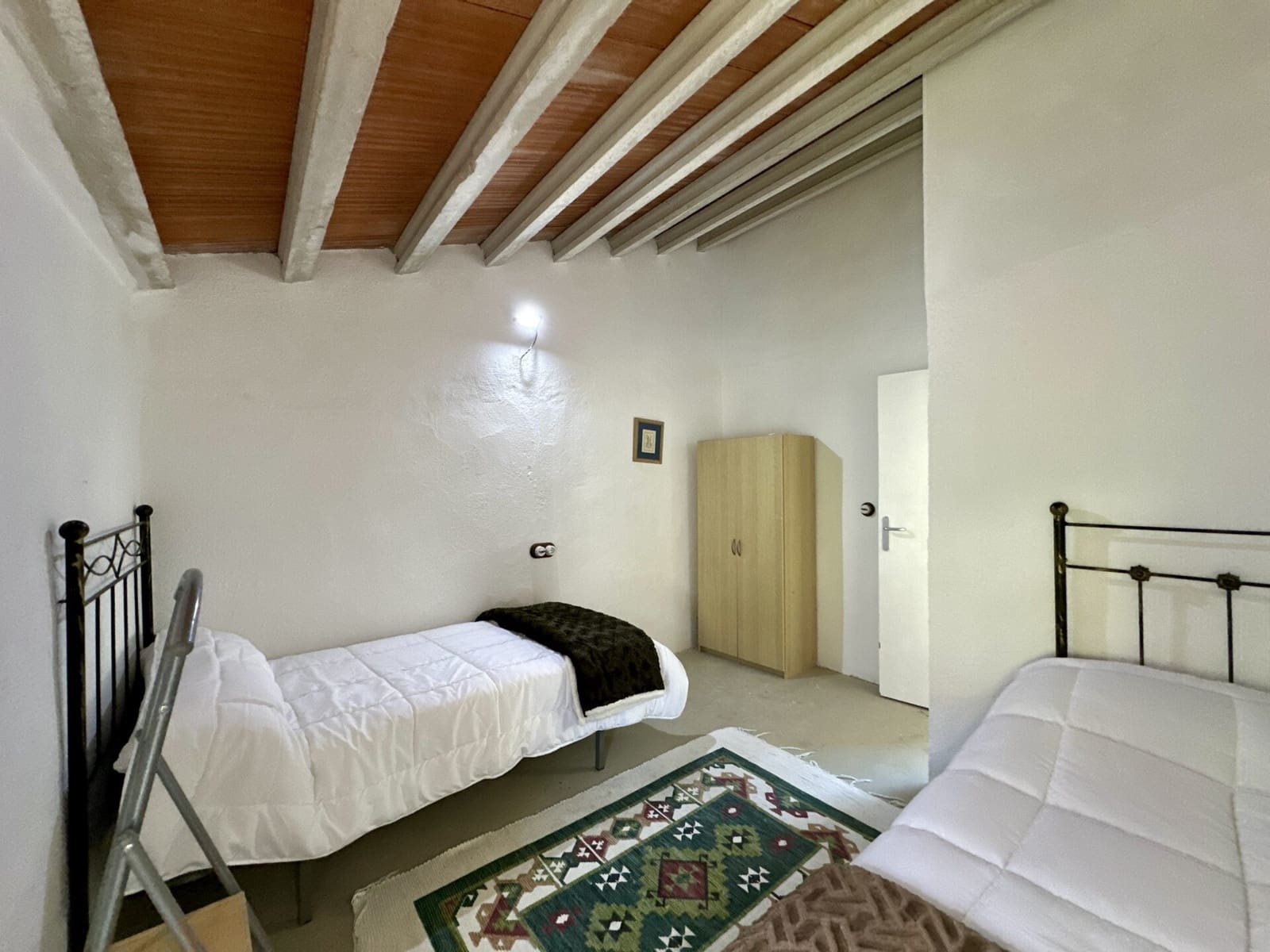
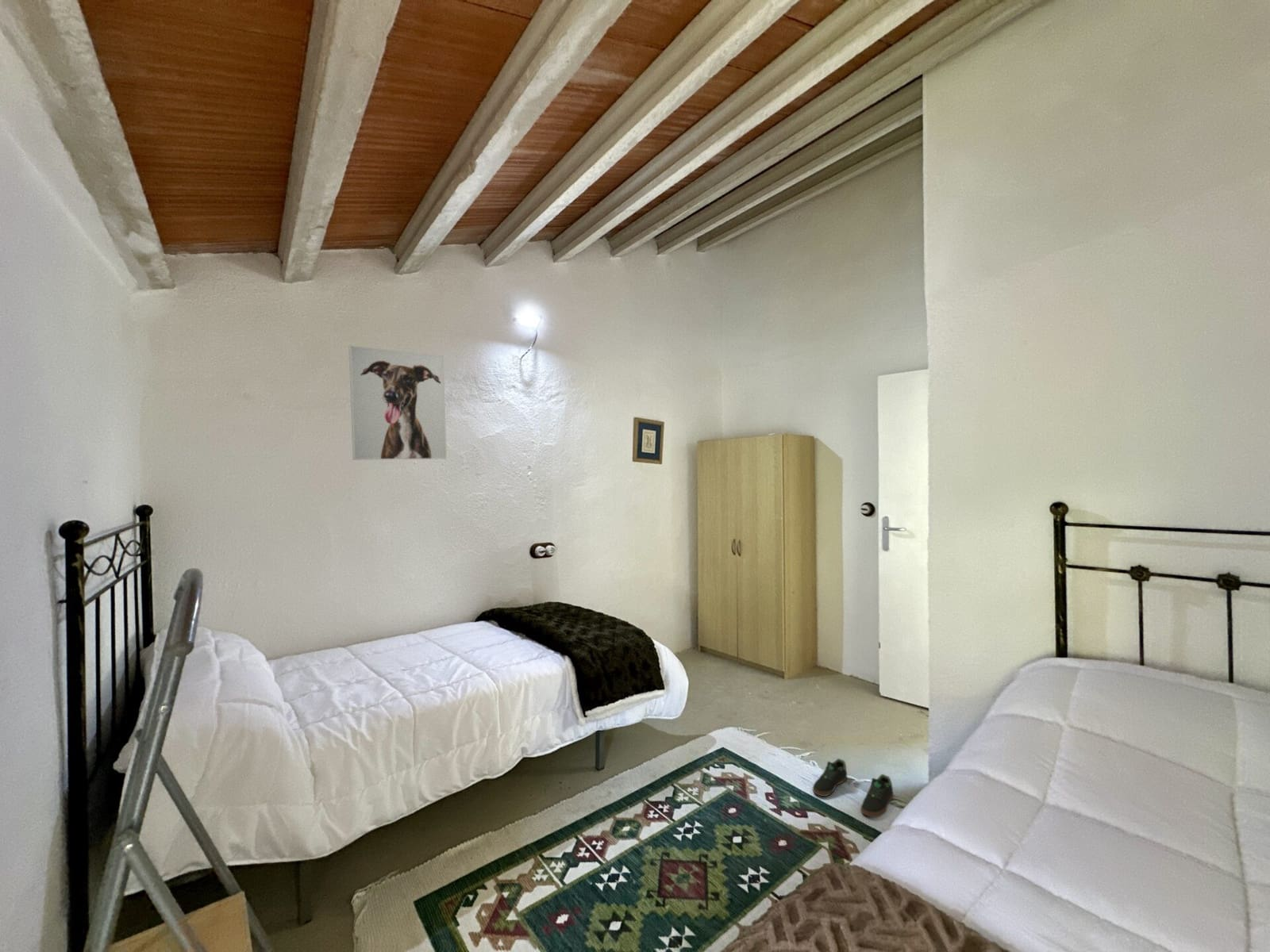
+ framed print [348,344,448,461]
+ shoe [812,758,894,818]
